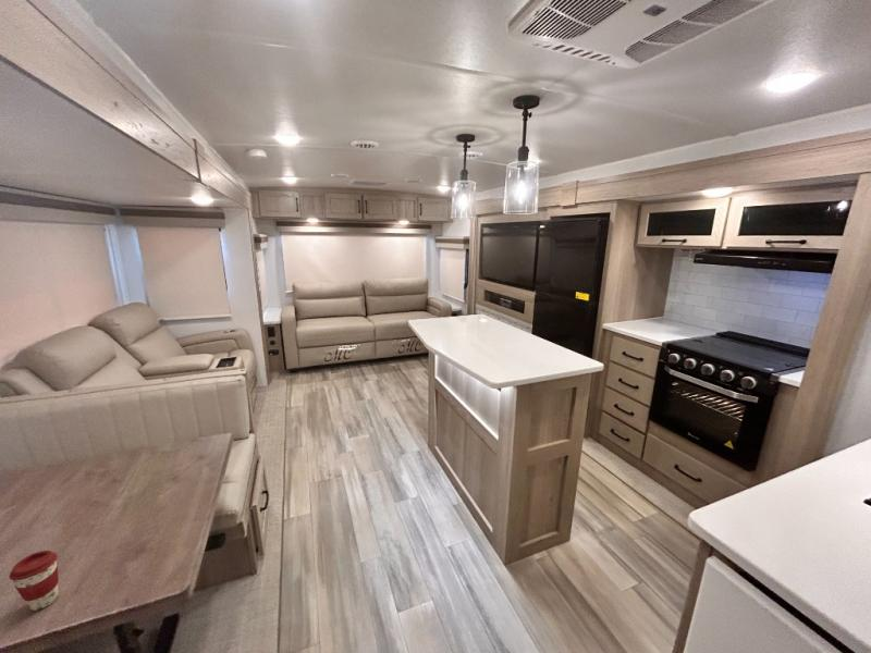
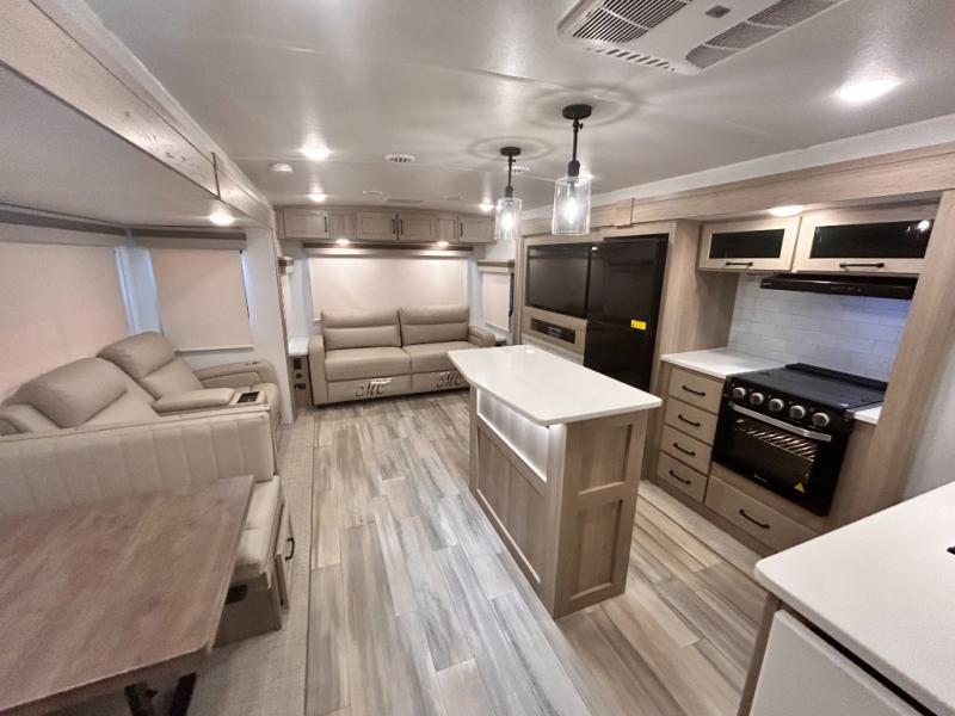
- coffee cup [8,550,60,612]
